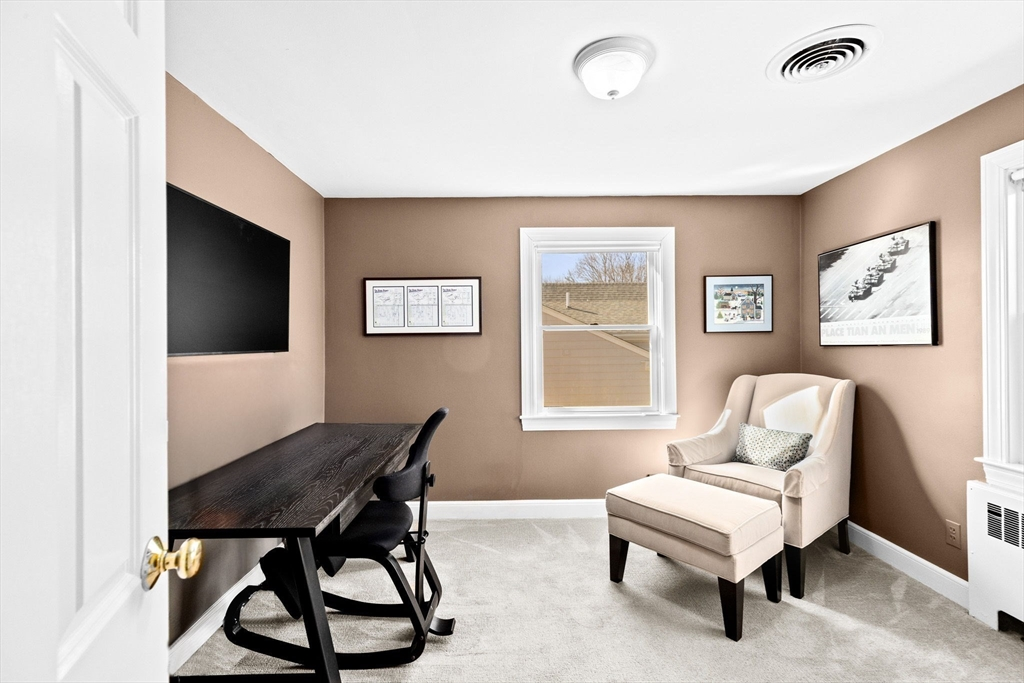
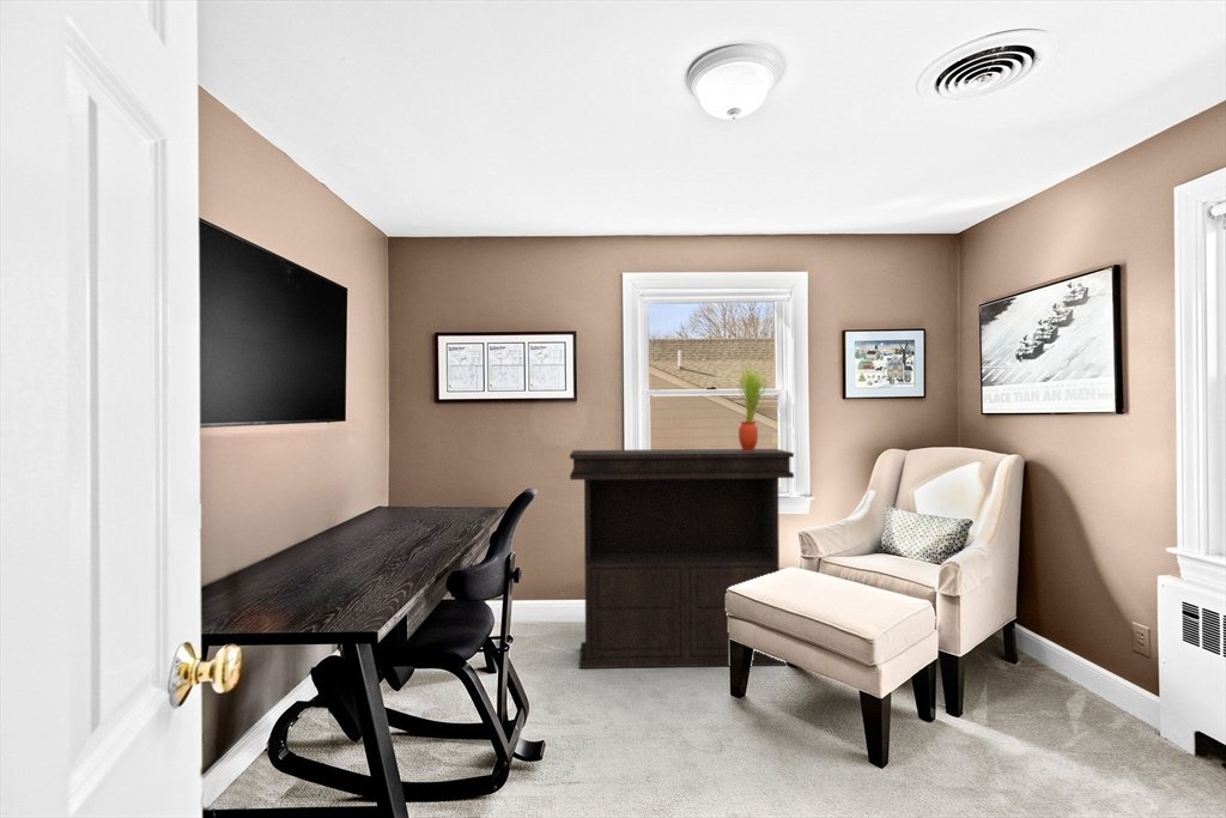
+ potted plant [738,363,769,452]
+ console table [569,448,795,669]
